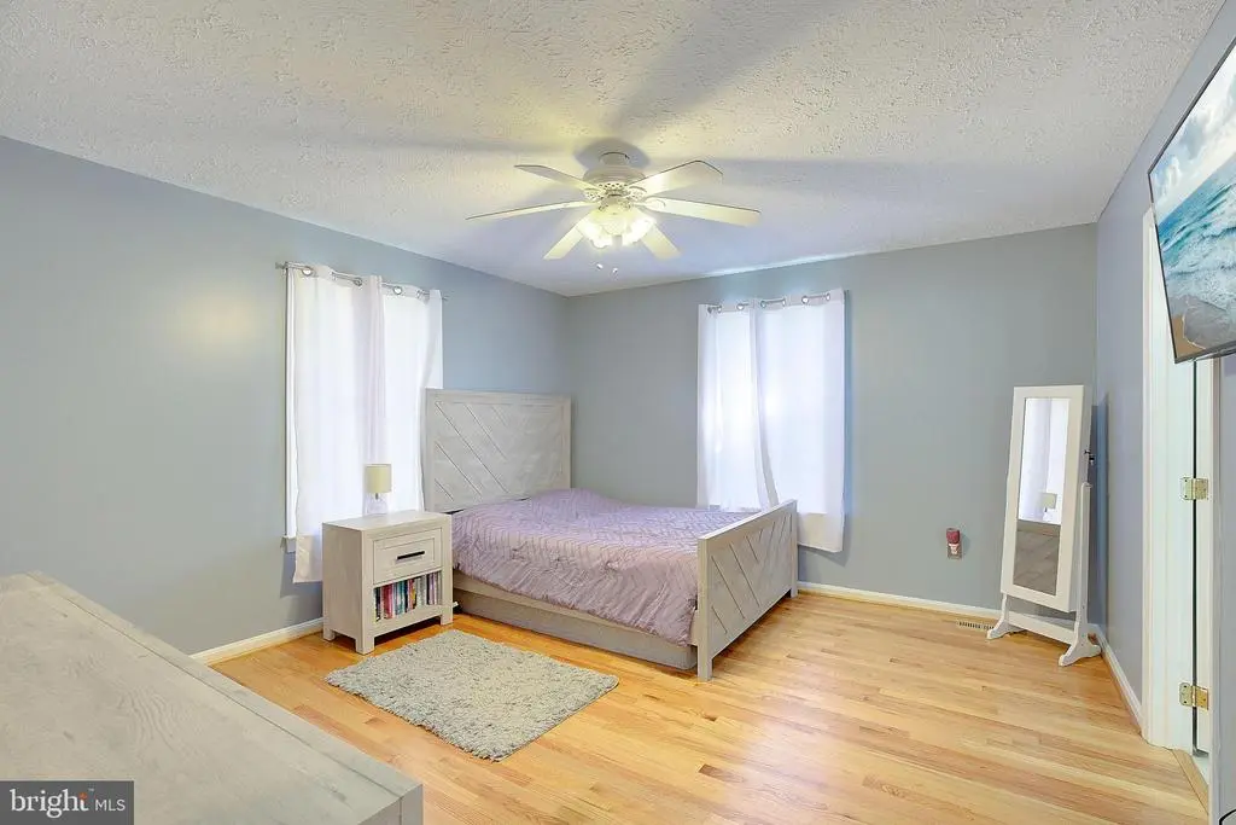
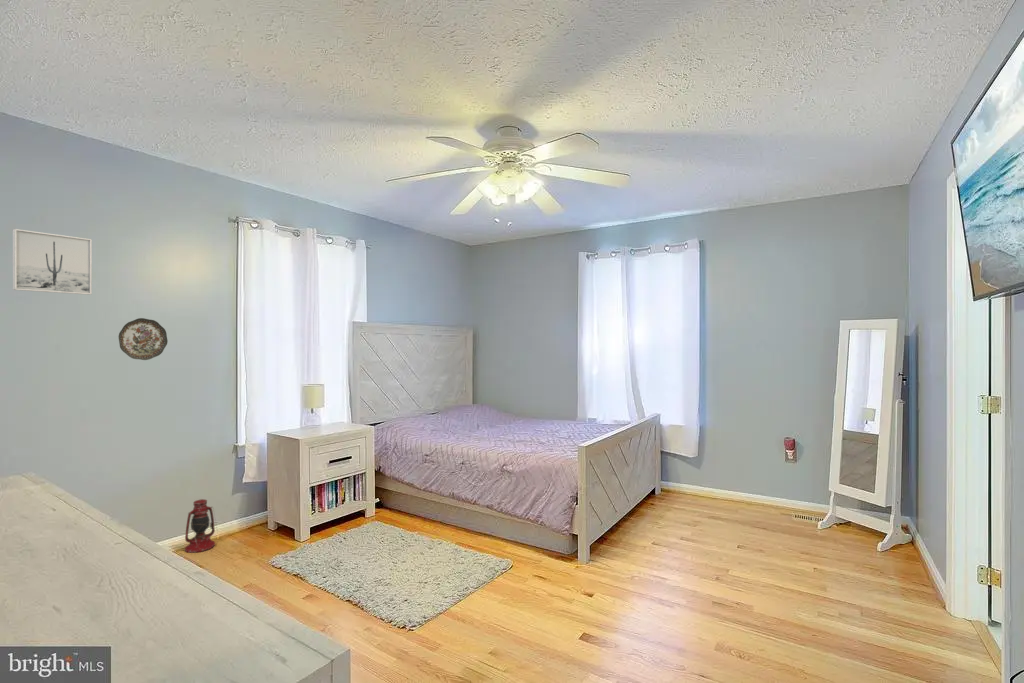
+ wall art [12,228,93,296]
+ decorative plate [118,317,169,361]
+ lantern [184,498,219,554]
